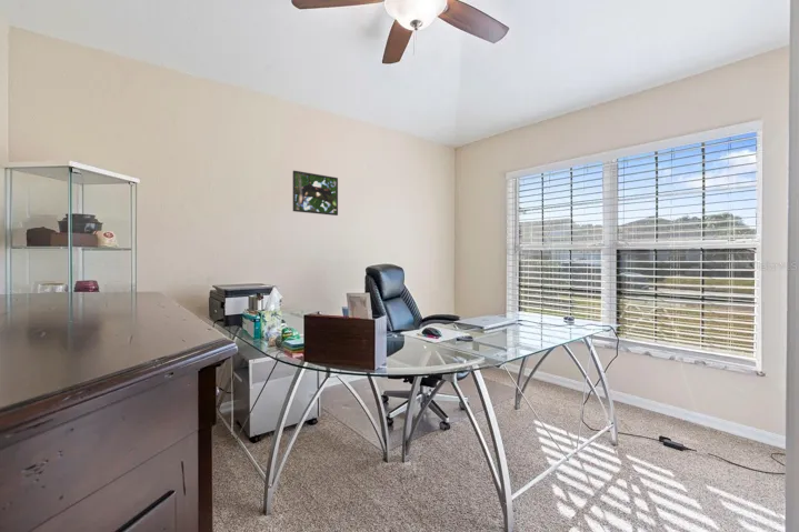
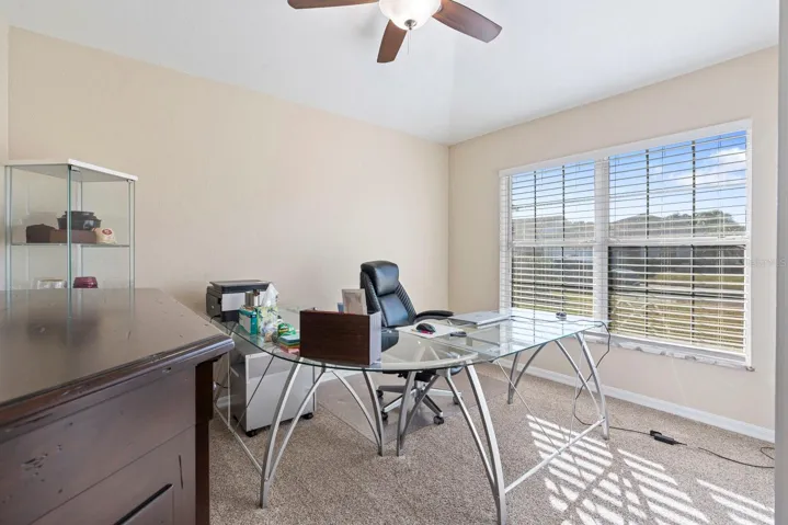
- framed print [292,169,339,217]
